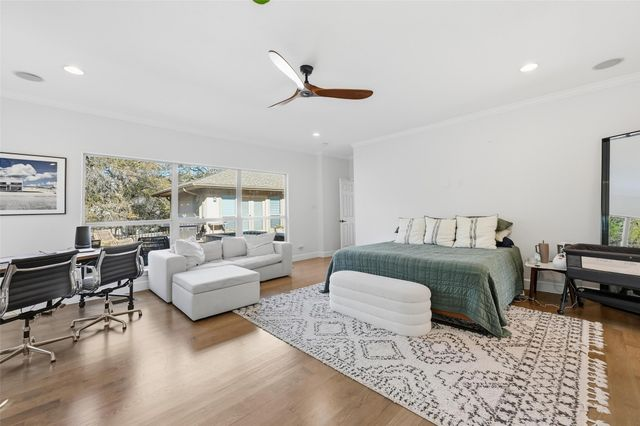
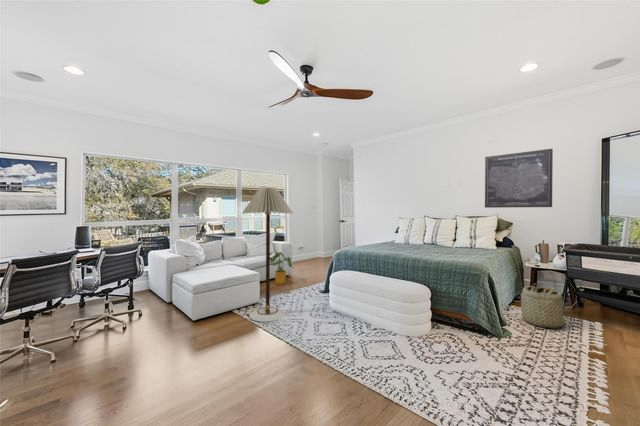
+ house plant [270,251,293,286]
+ floor lamp [241,186,294,323]
+ wall art [484,148,554,209]
+ basket [520,283,565,329]
